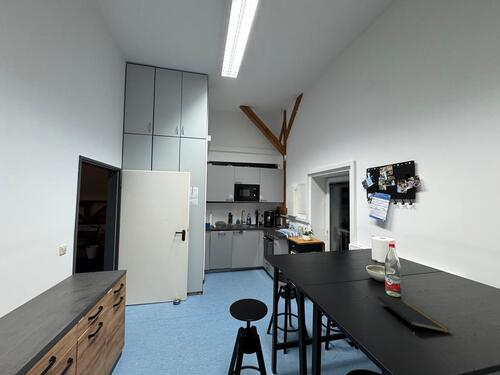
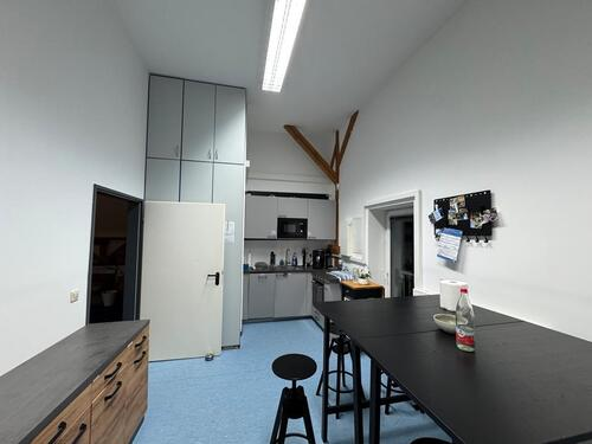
- notepad [376,295,450,334]
